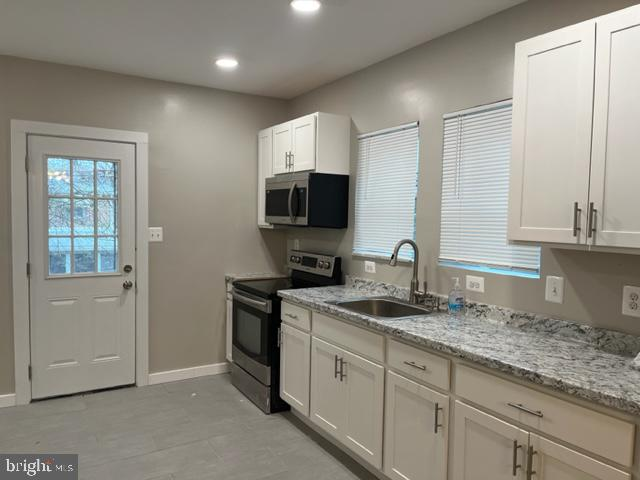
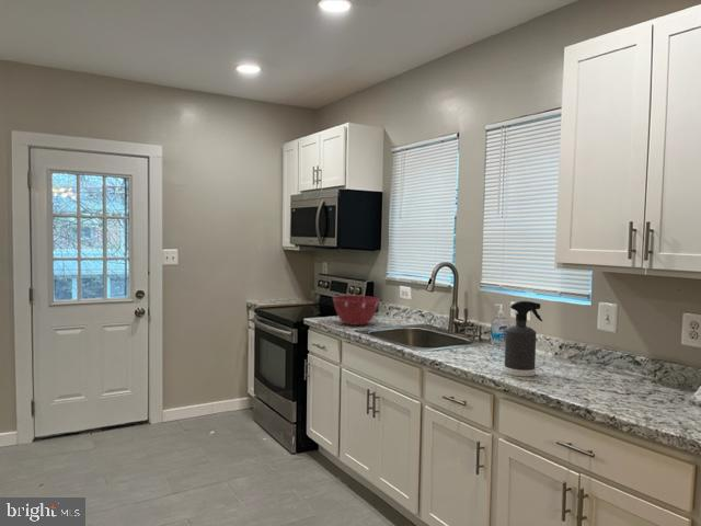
+ spray bottle [503,300,543,377]
+ mixing bowl [331,295,381,327]
